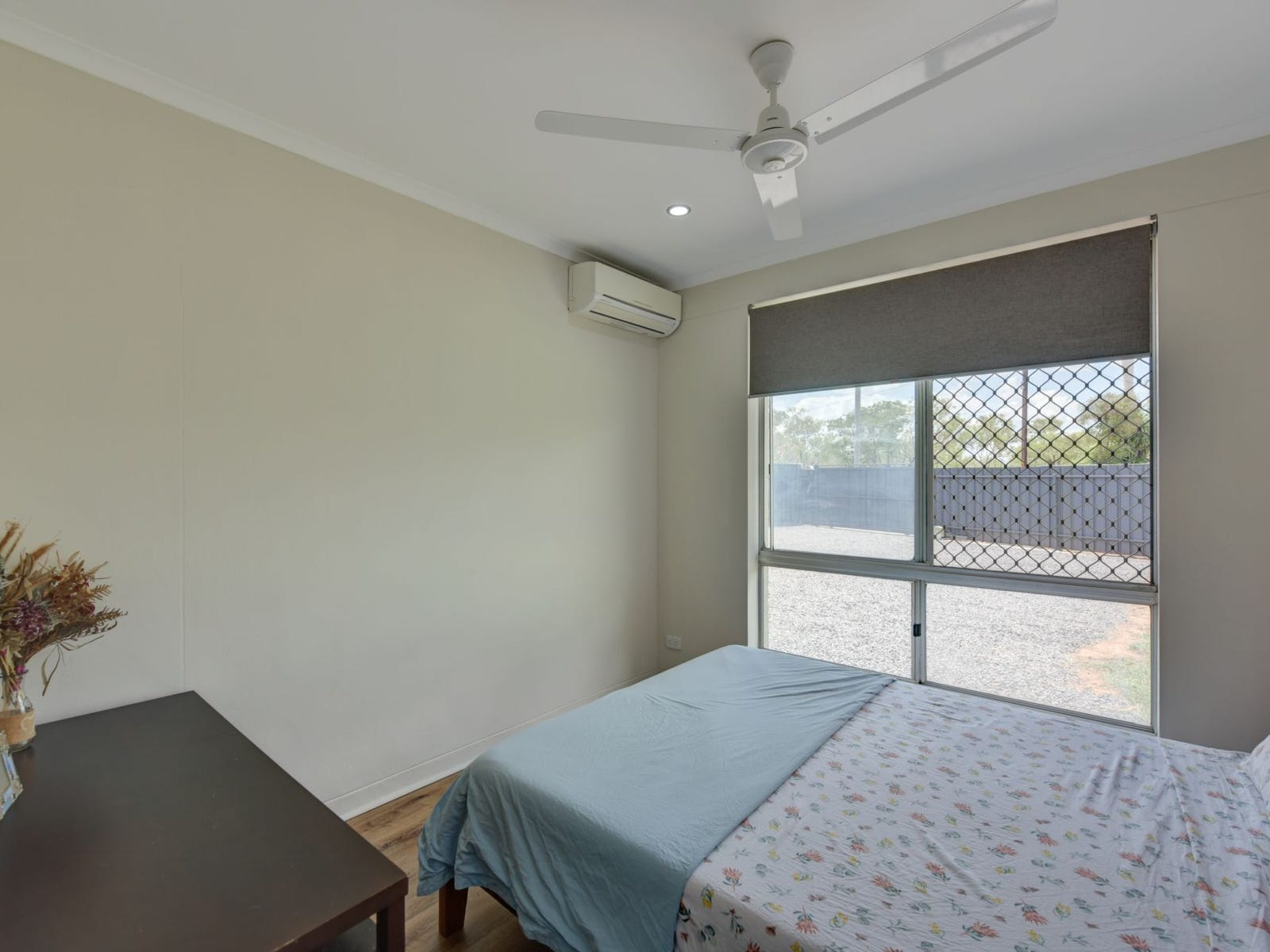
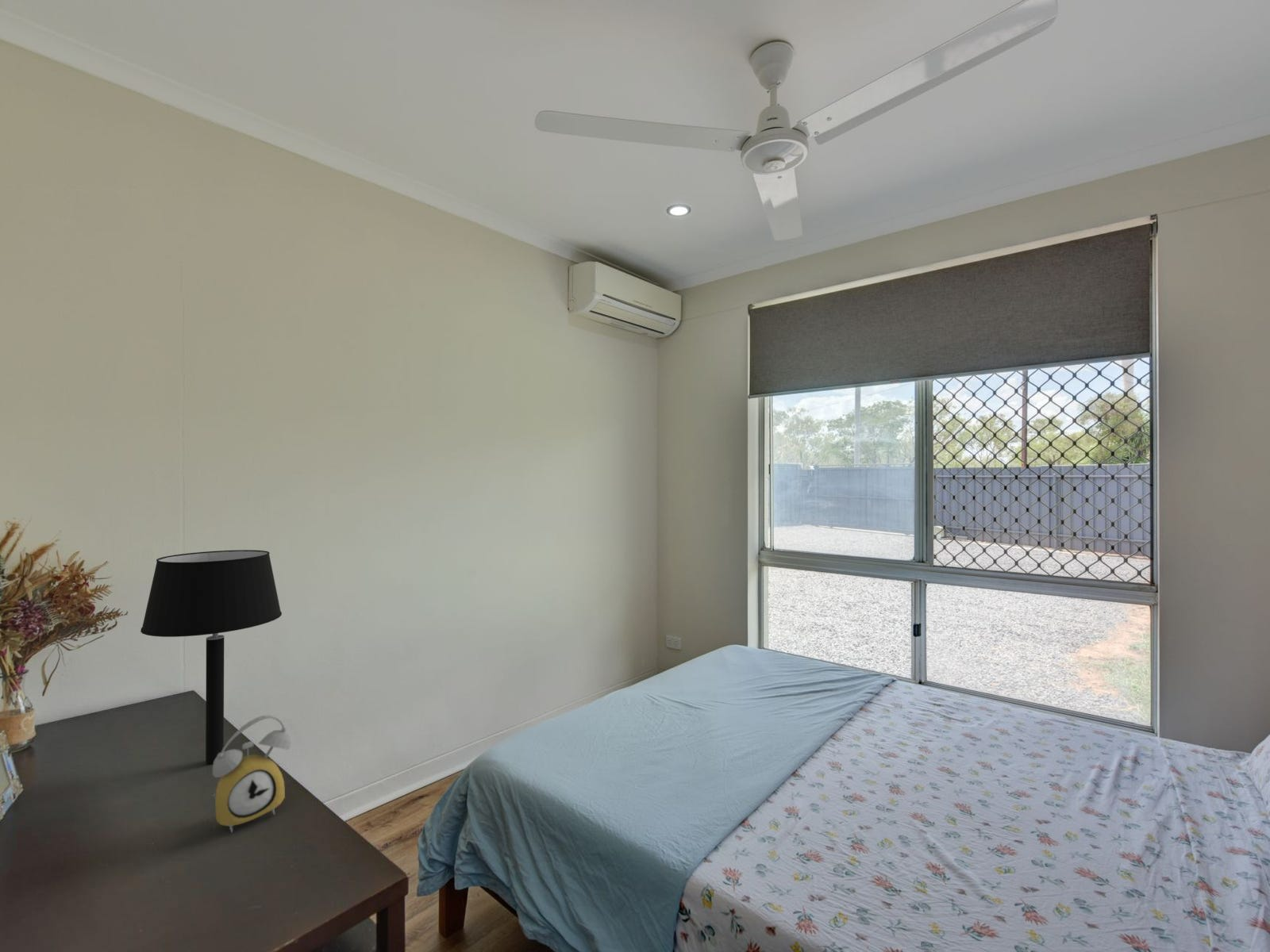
+ table lamp [140,549,283,765]
+ alarm clock [212,714,291,833]
